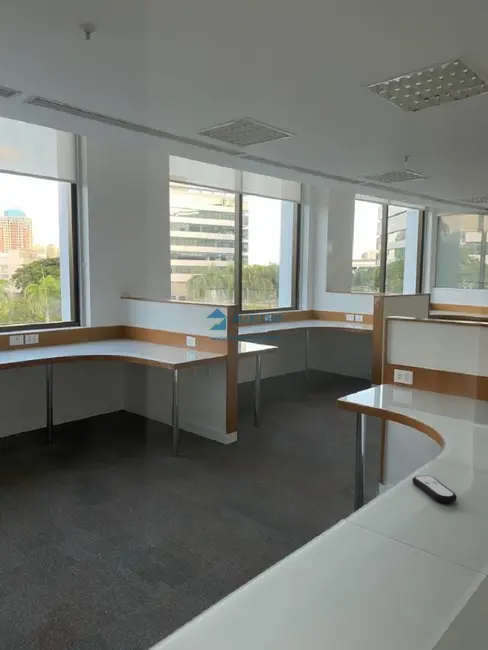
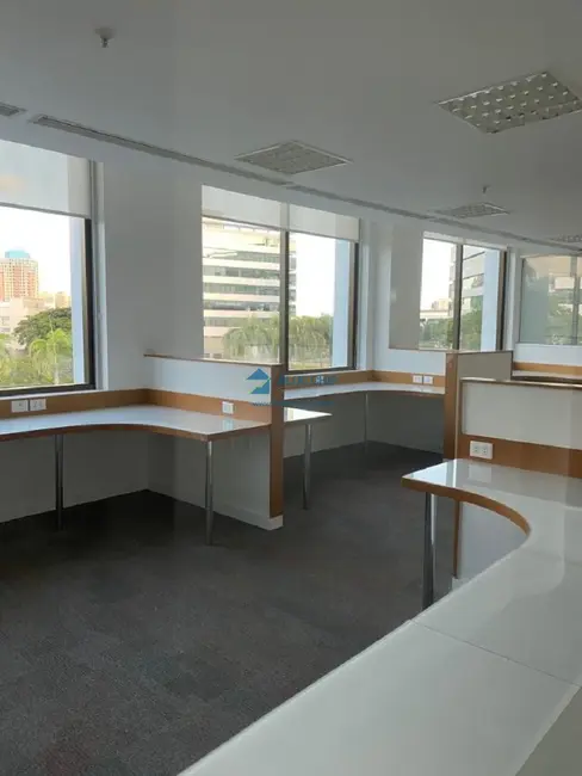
- remote control [411,475,458,504]
